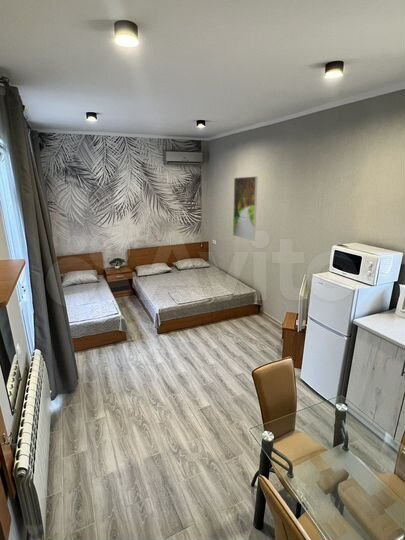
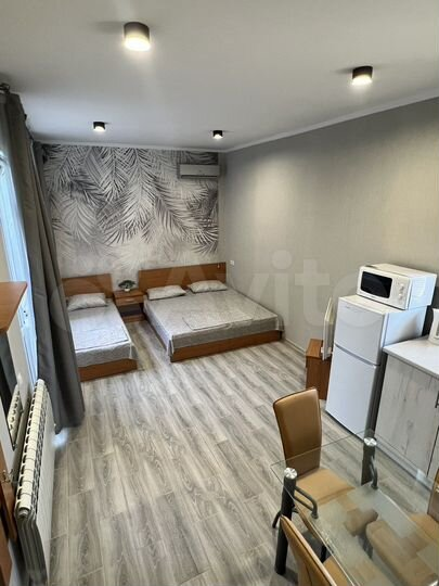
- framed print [232,175,259,242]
